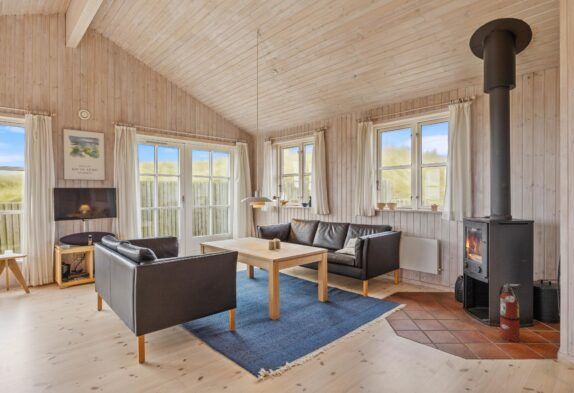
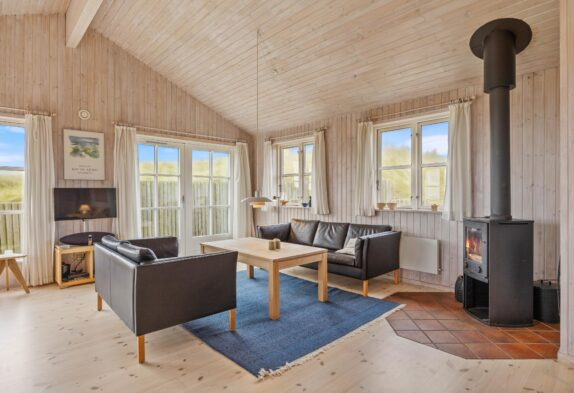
- fire extinguisher [498,282,522,343]
